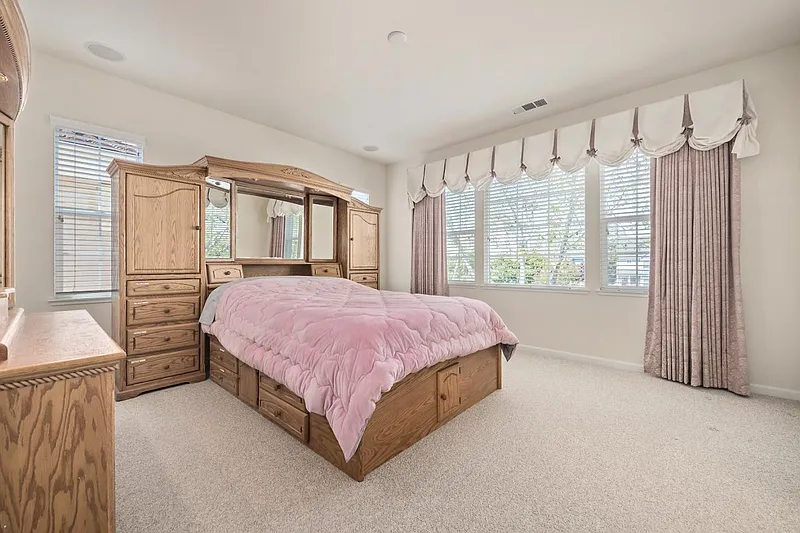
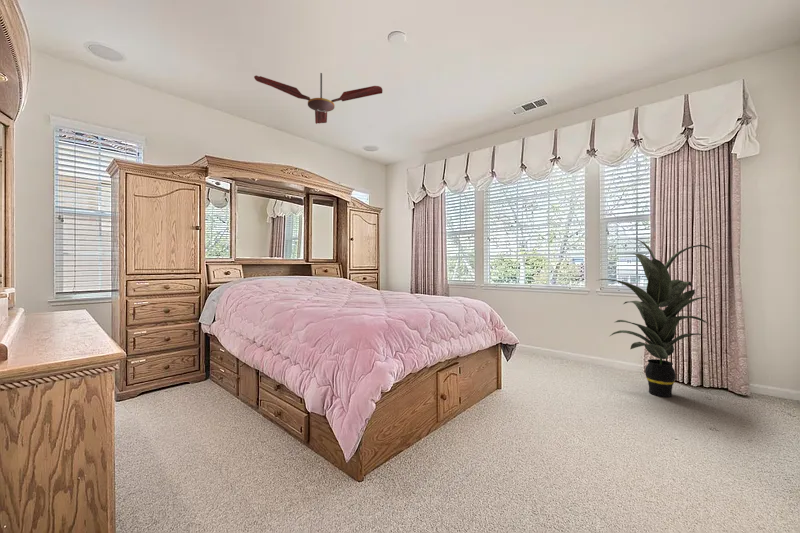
+ indoor plant [595,238,712,398]
+ ceiling fan [253,72,384,125]
